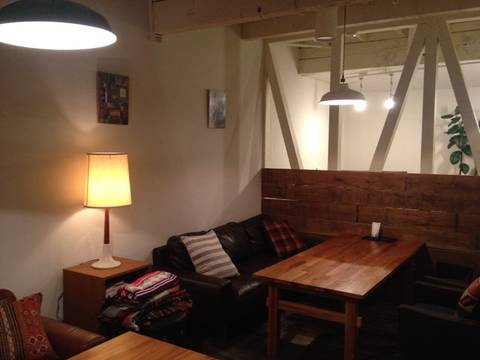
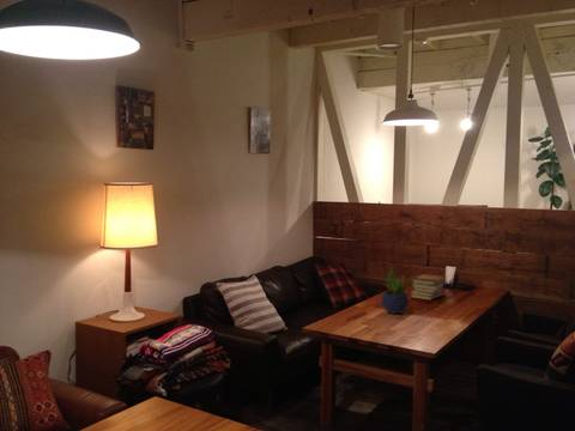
+ book stack [410,273,447,302]
+ potted plant [380,266,416,315]
